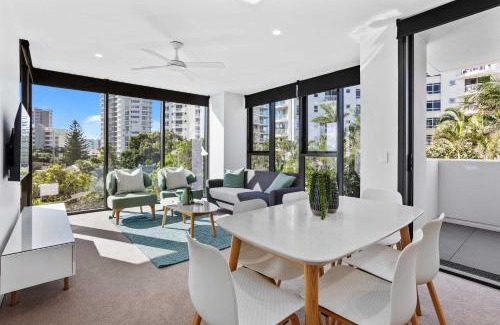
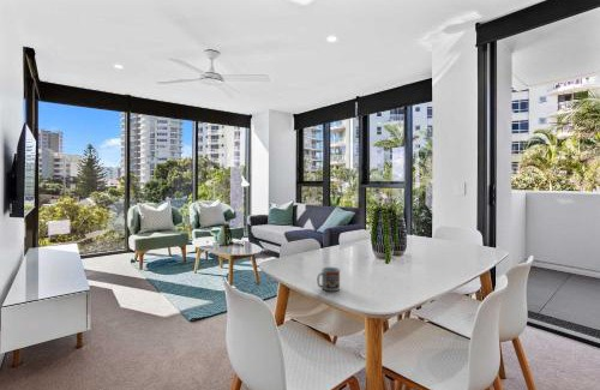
+ cup [316,266,341,292]
